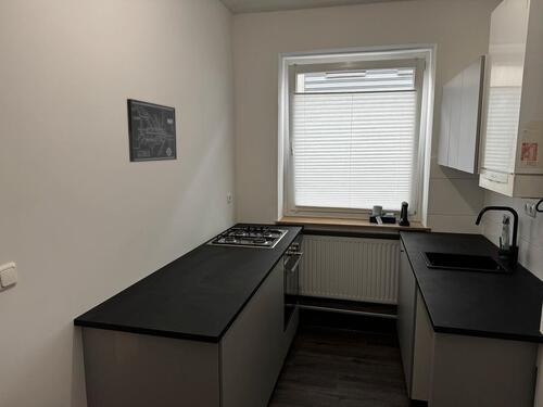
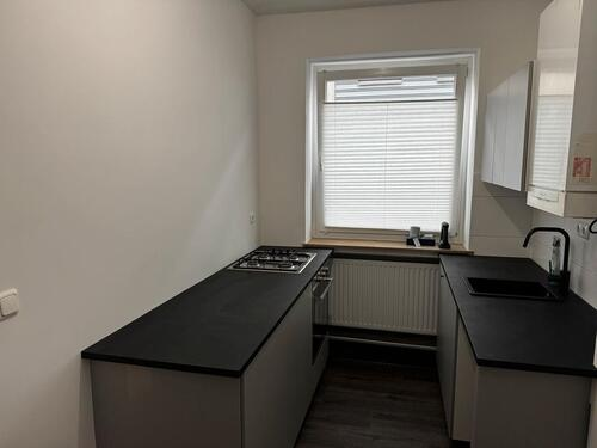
- wall art [126,98,178,163]
